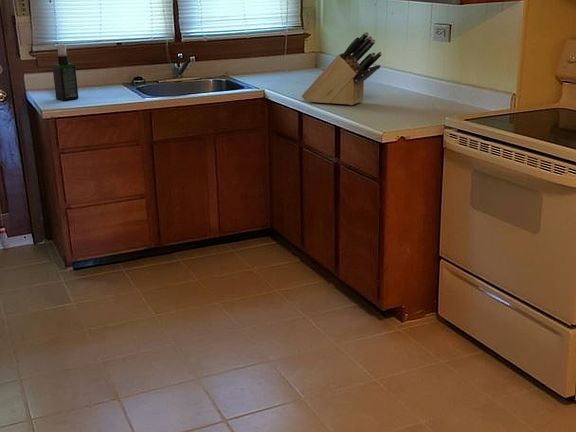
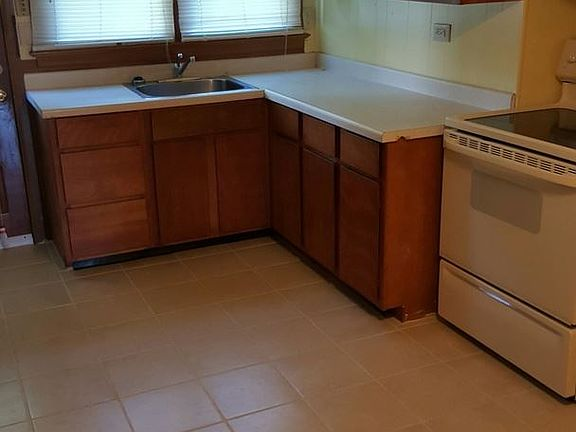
- knife block [301,31,383,106]
- spray bottle [51,44,80,101]
